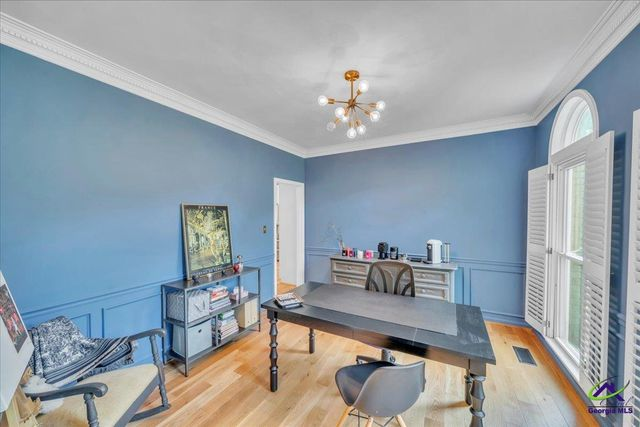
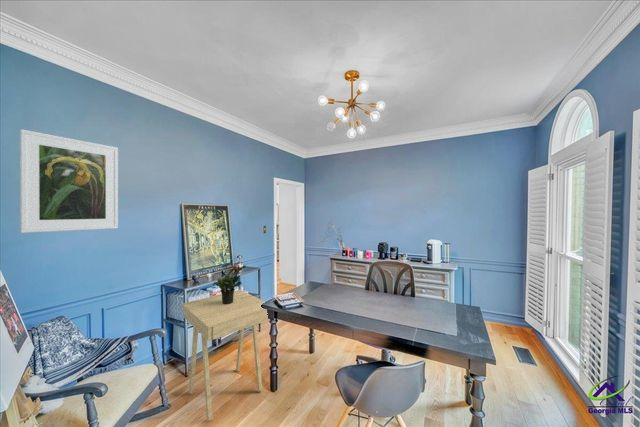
+ side table [180,289,269,422]
+ potted plant [212,265,247,304]
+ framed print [19,128,119,234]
